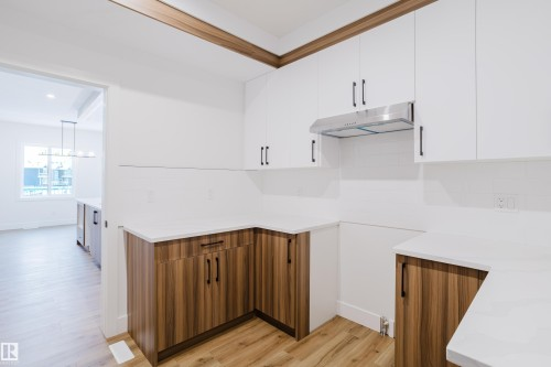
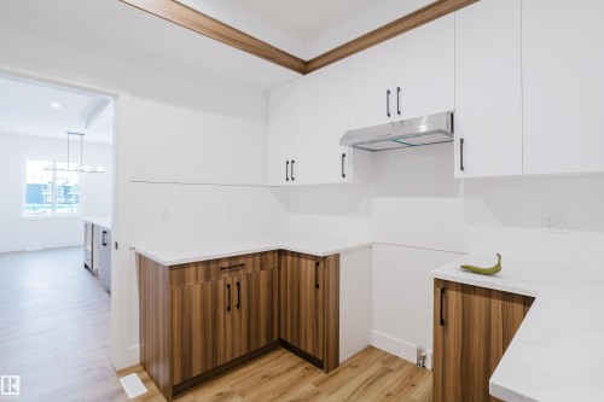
+ banana [459,252,503,275]
